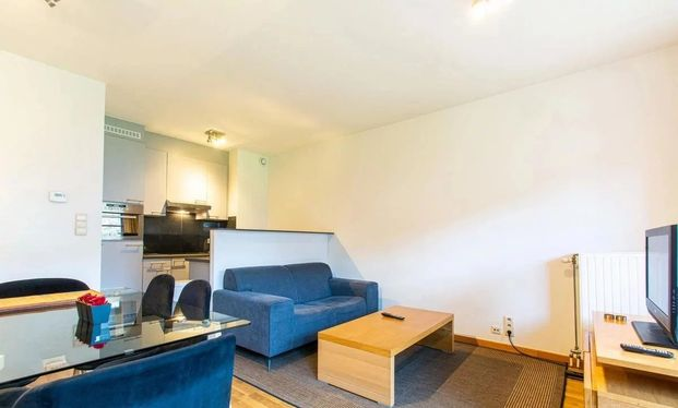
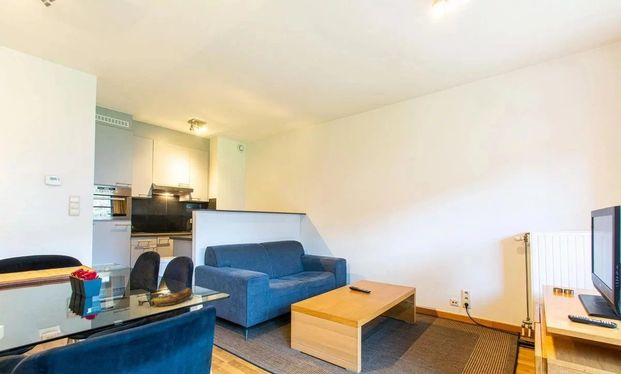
+ banana [137,287,193,307]
